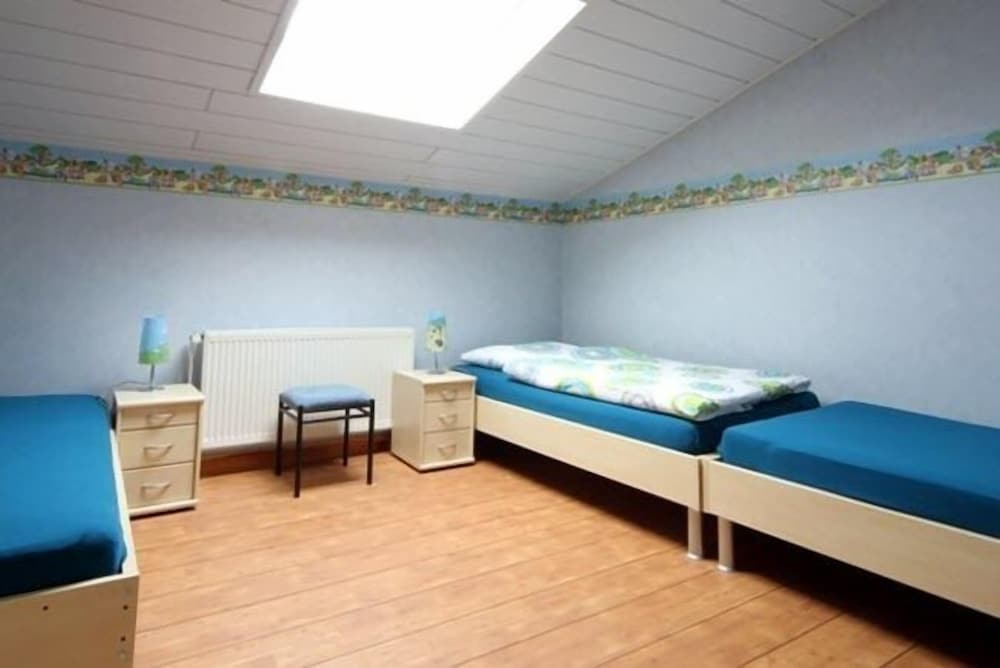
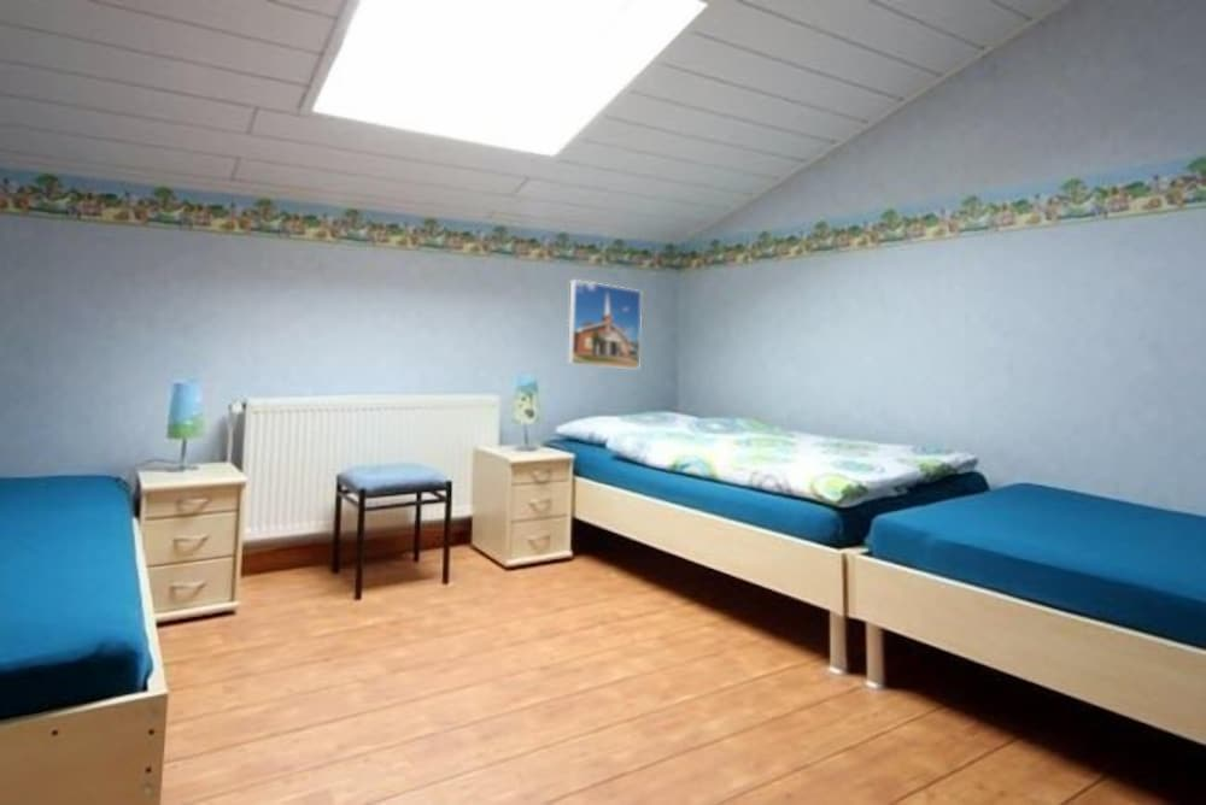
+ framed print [567,278,643,371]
